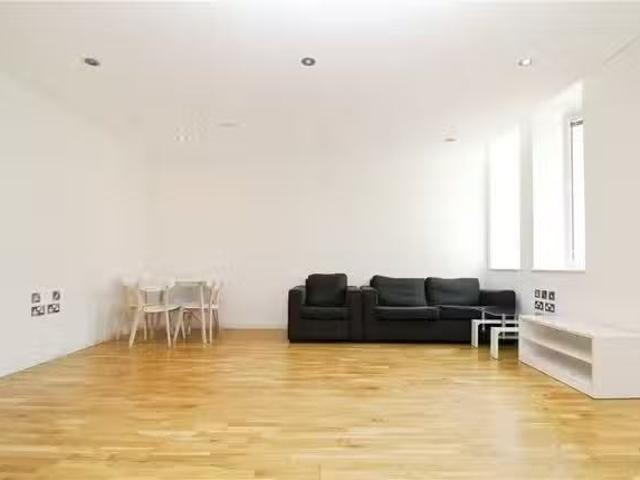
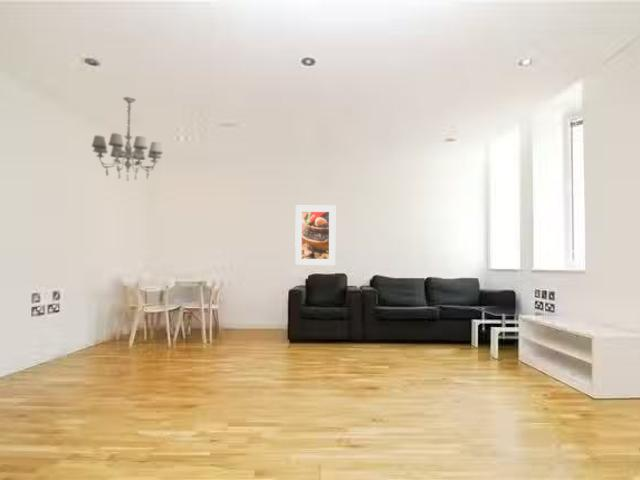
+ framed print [294,204,336,266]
+ chandelier [90,96,164,182]
